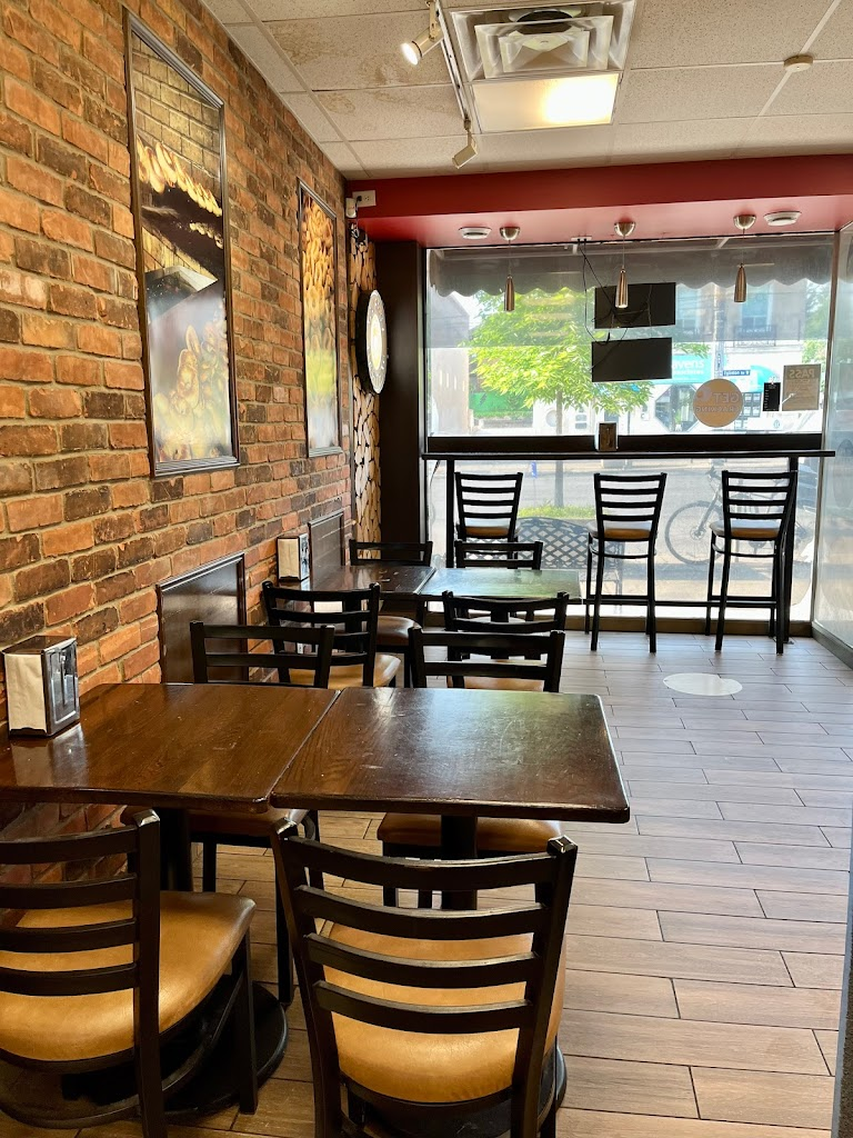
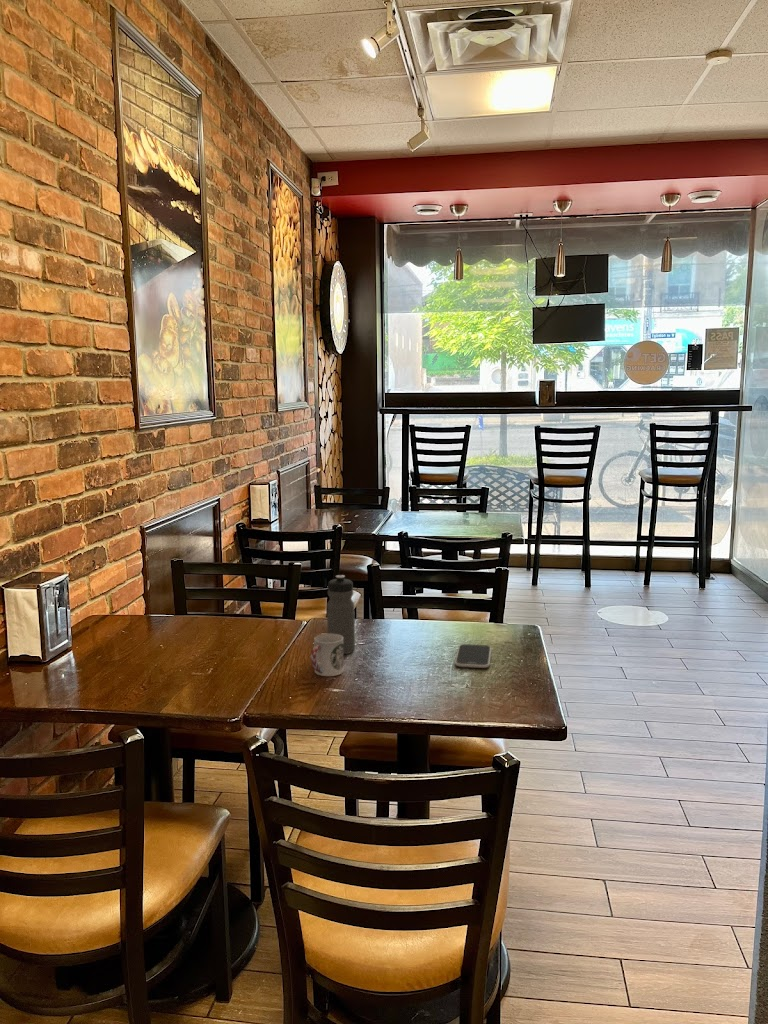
+ water bottle [326,574,356,656]
+ cup [310,633,345,677]
+ smartphone [454,643,492,669]
